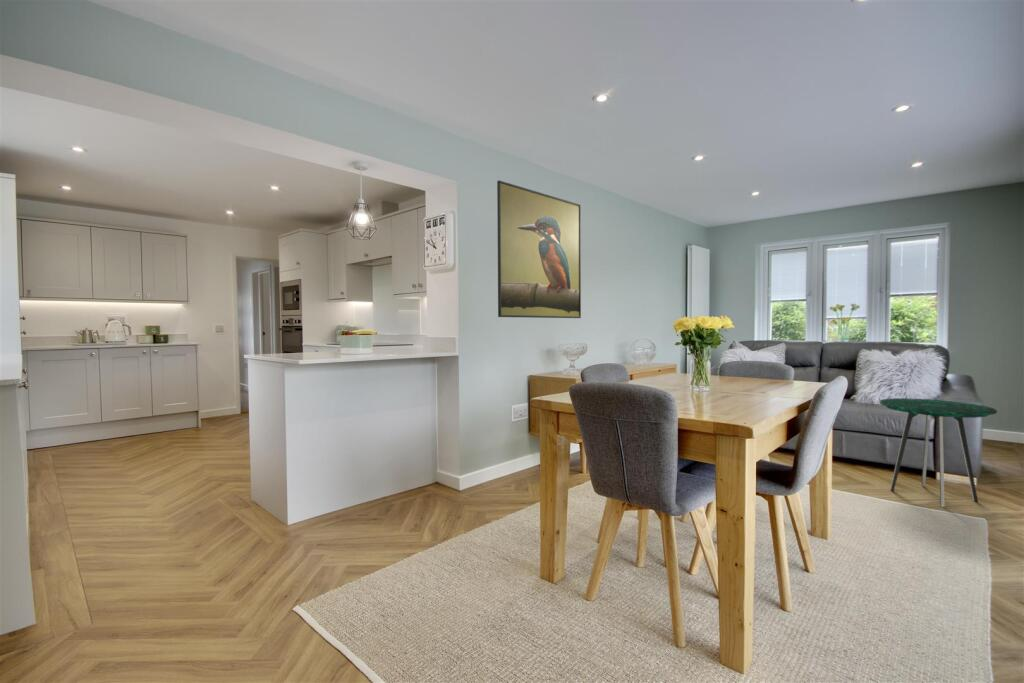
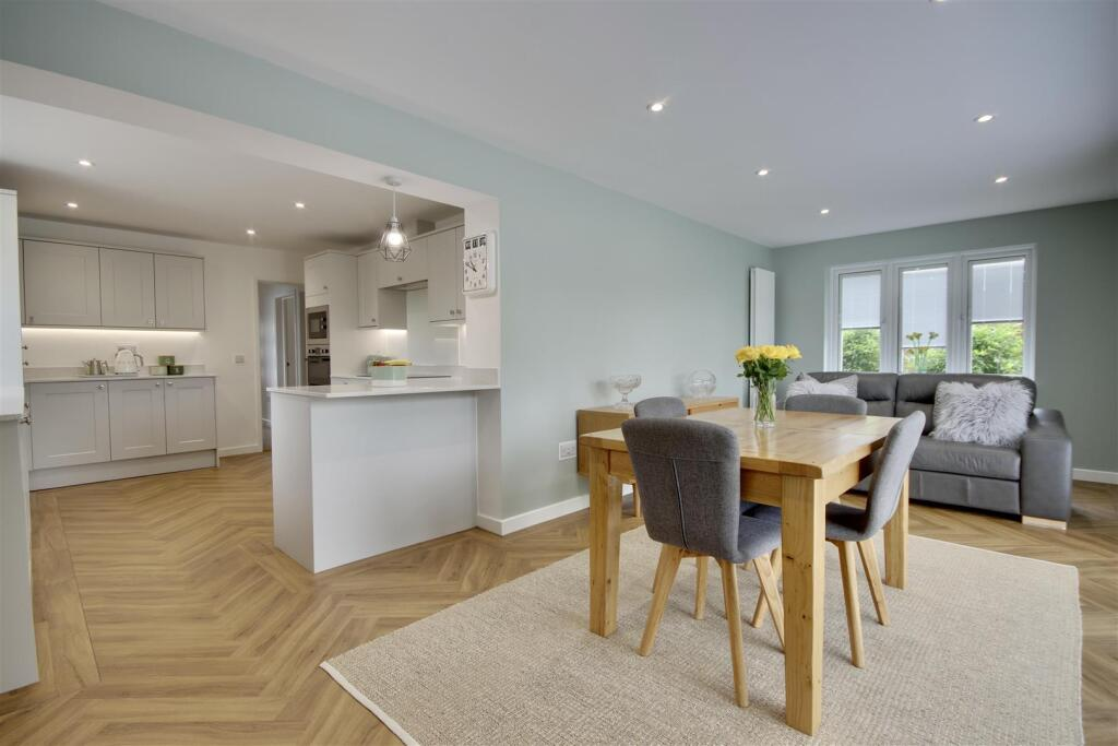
- side table [878,397,998,508]
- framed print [496,180,582,319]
